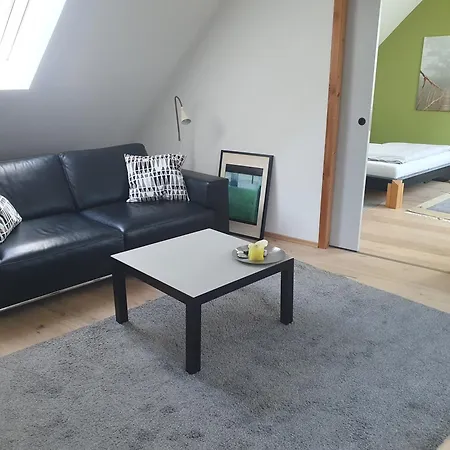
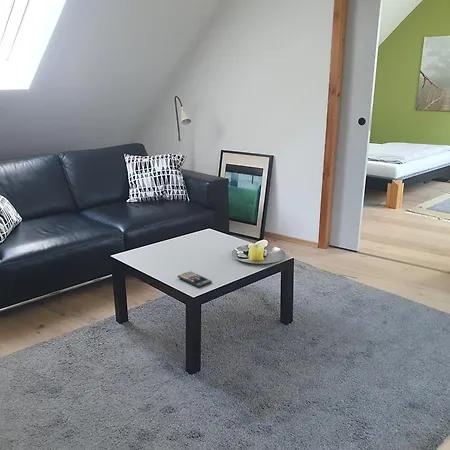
+ smartphone [177,270,213,288]
